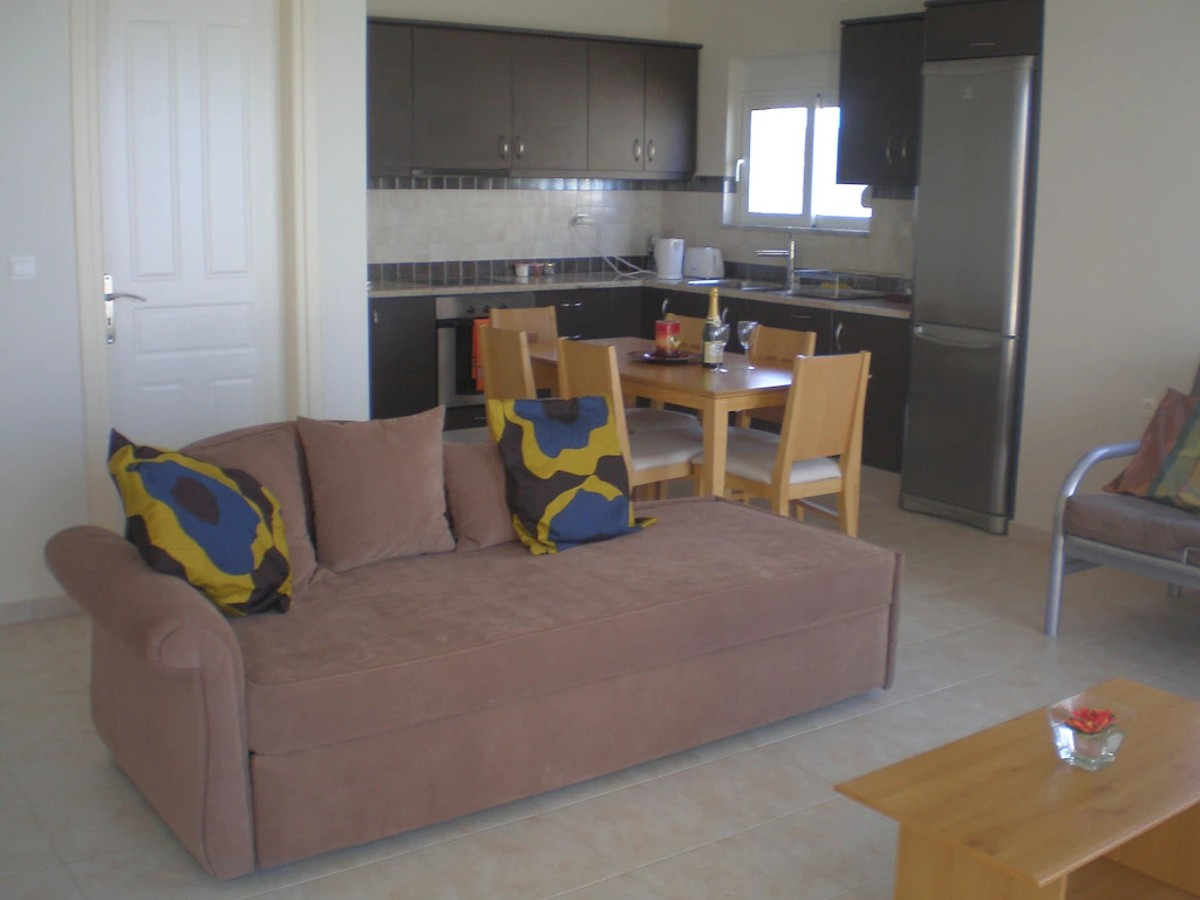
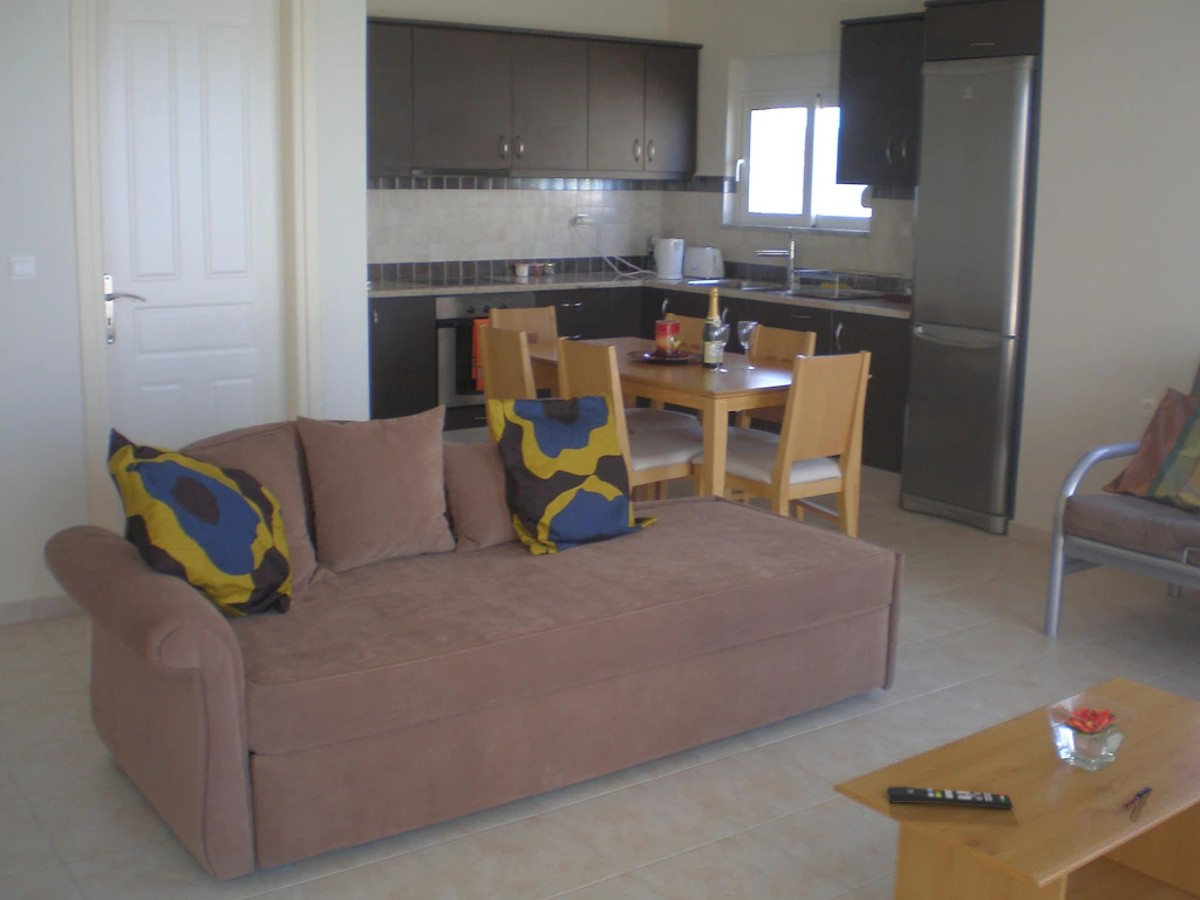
+ remote control [886,785,1014,810]
+ pen [1121,785,1154,809]
